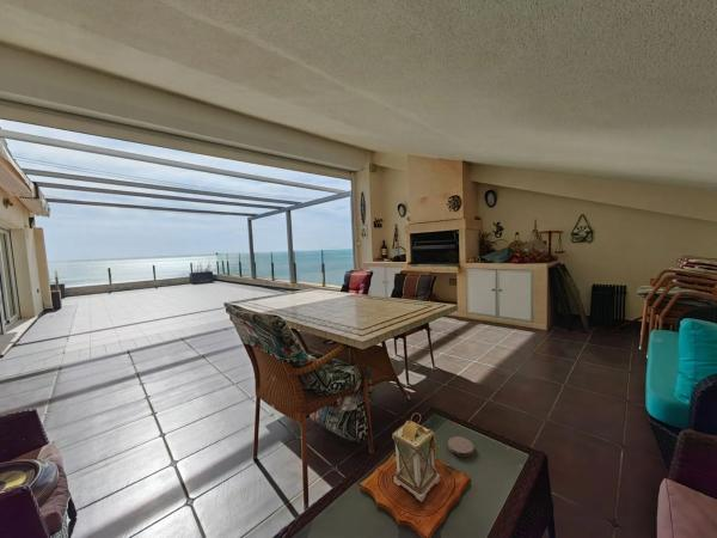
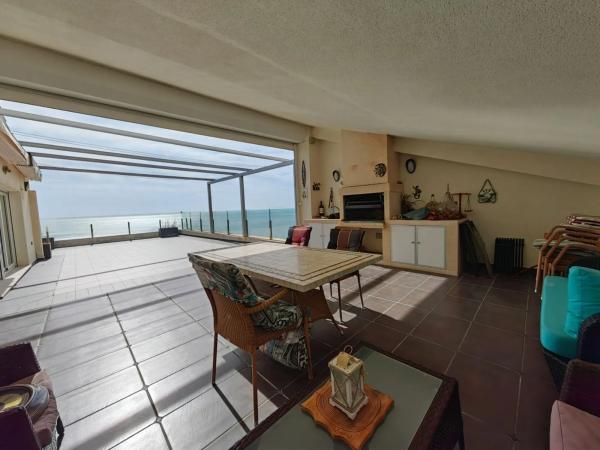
- coaster [447,435,474,458]
